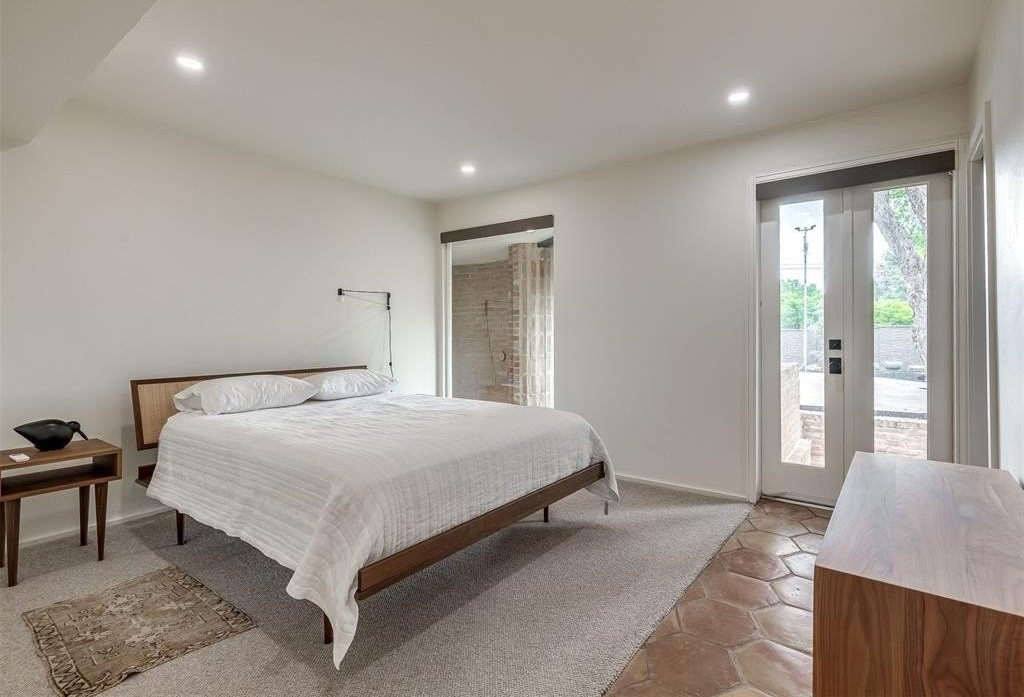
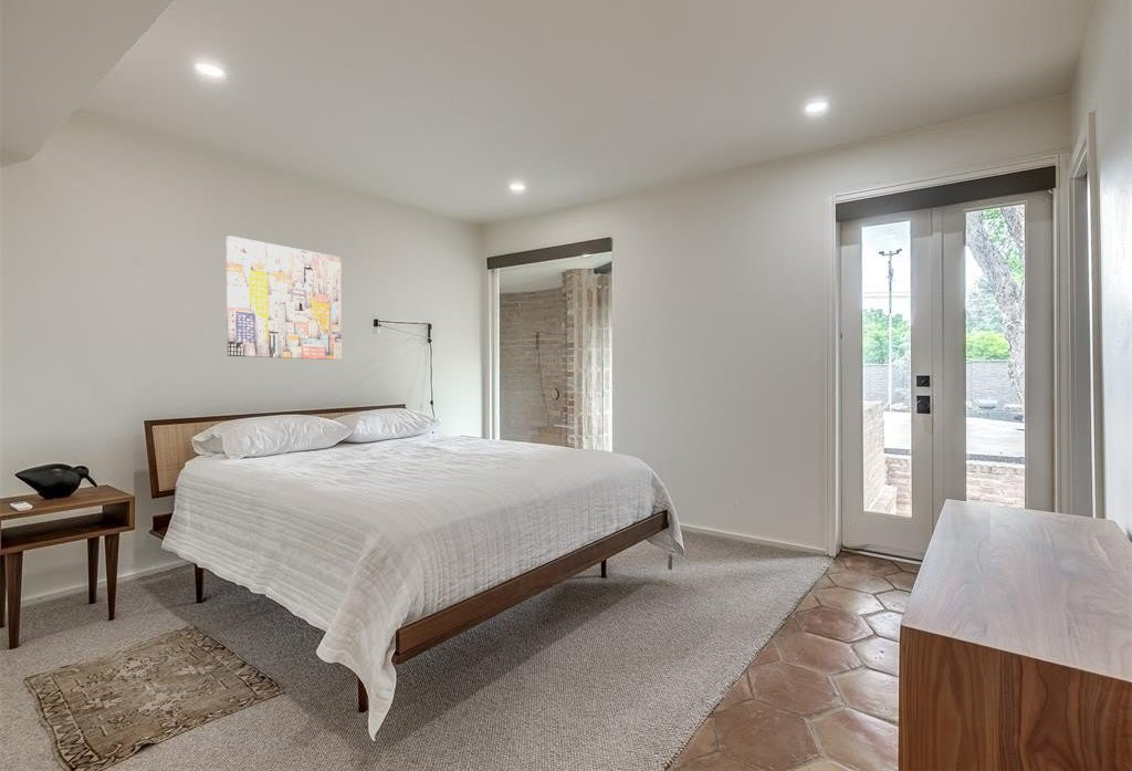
+ wall art [226,235,343,361]
